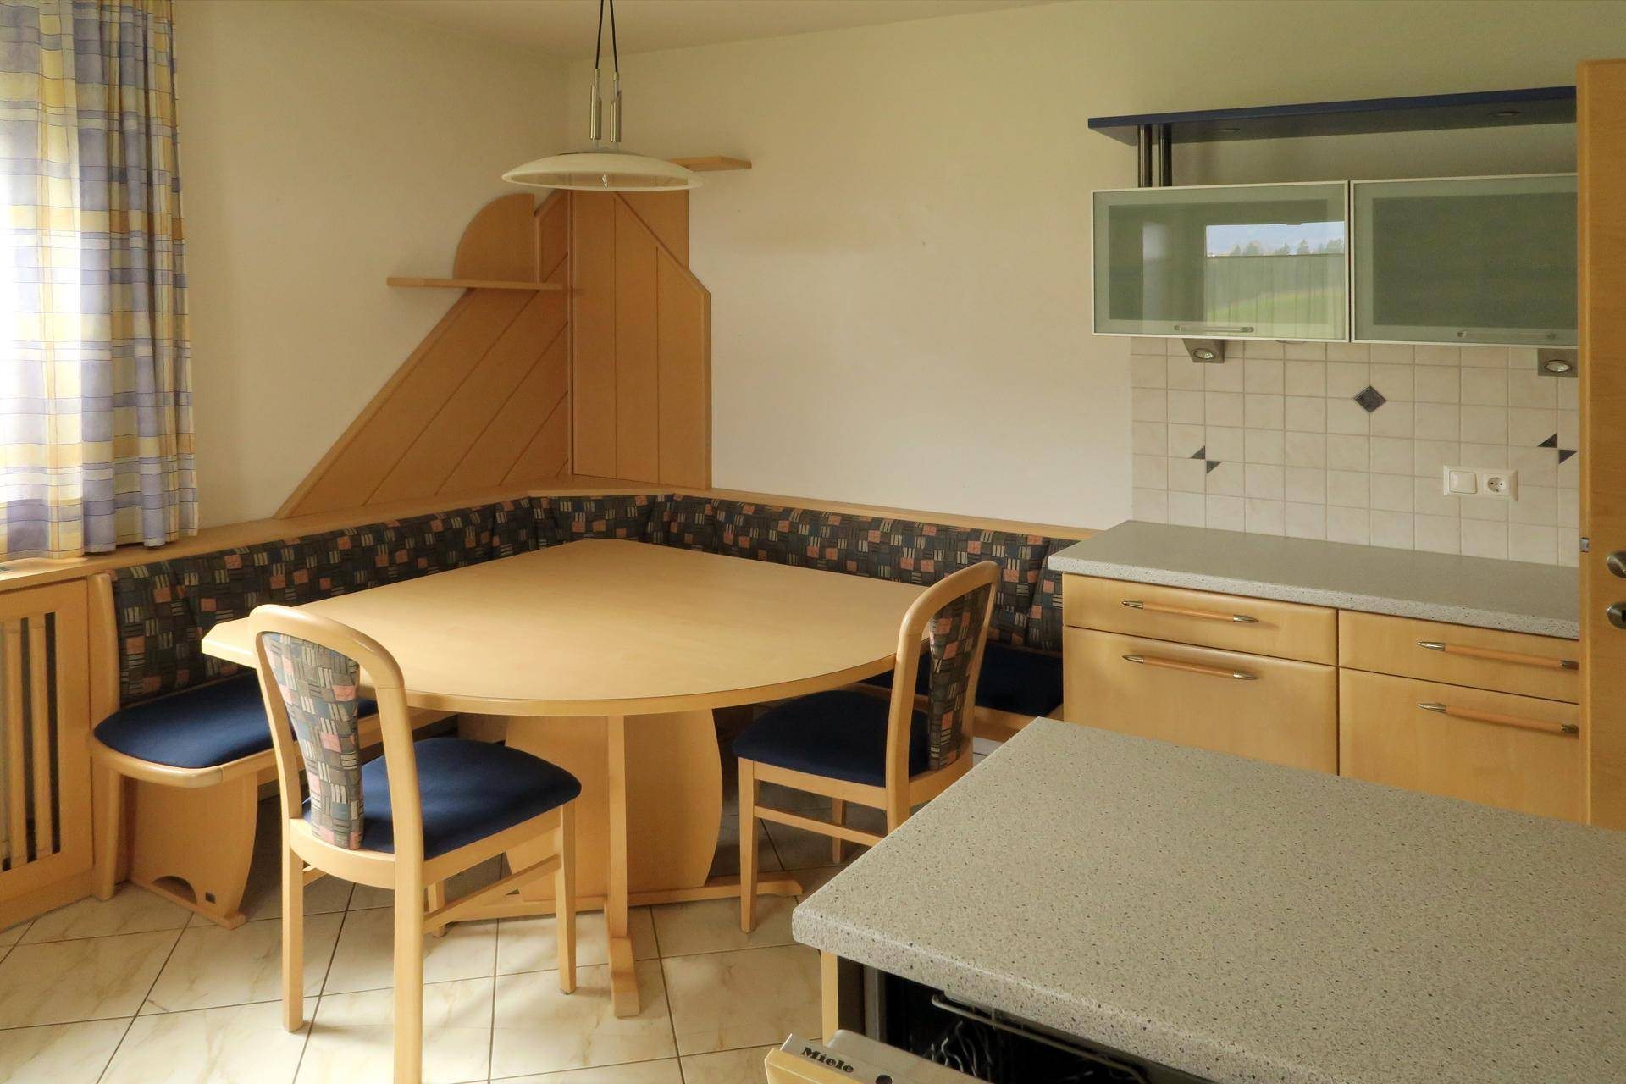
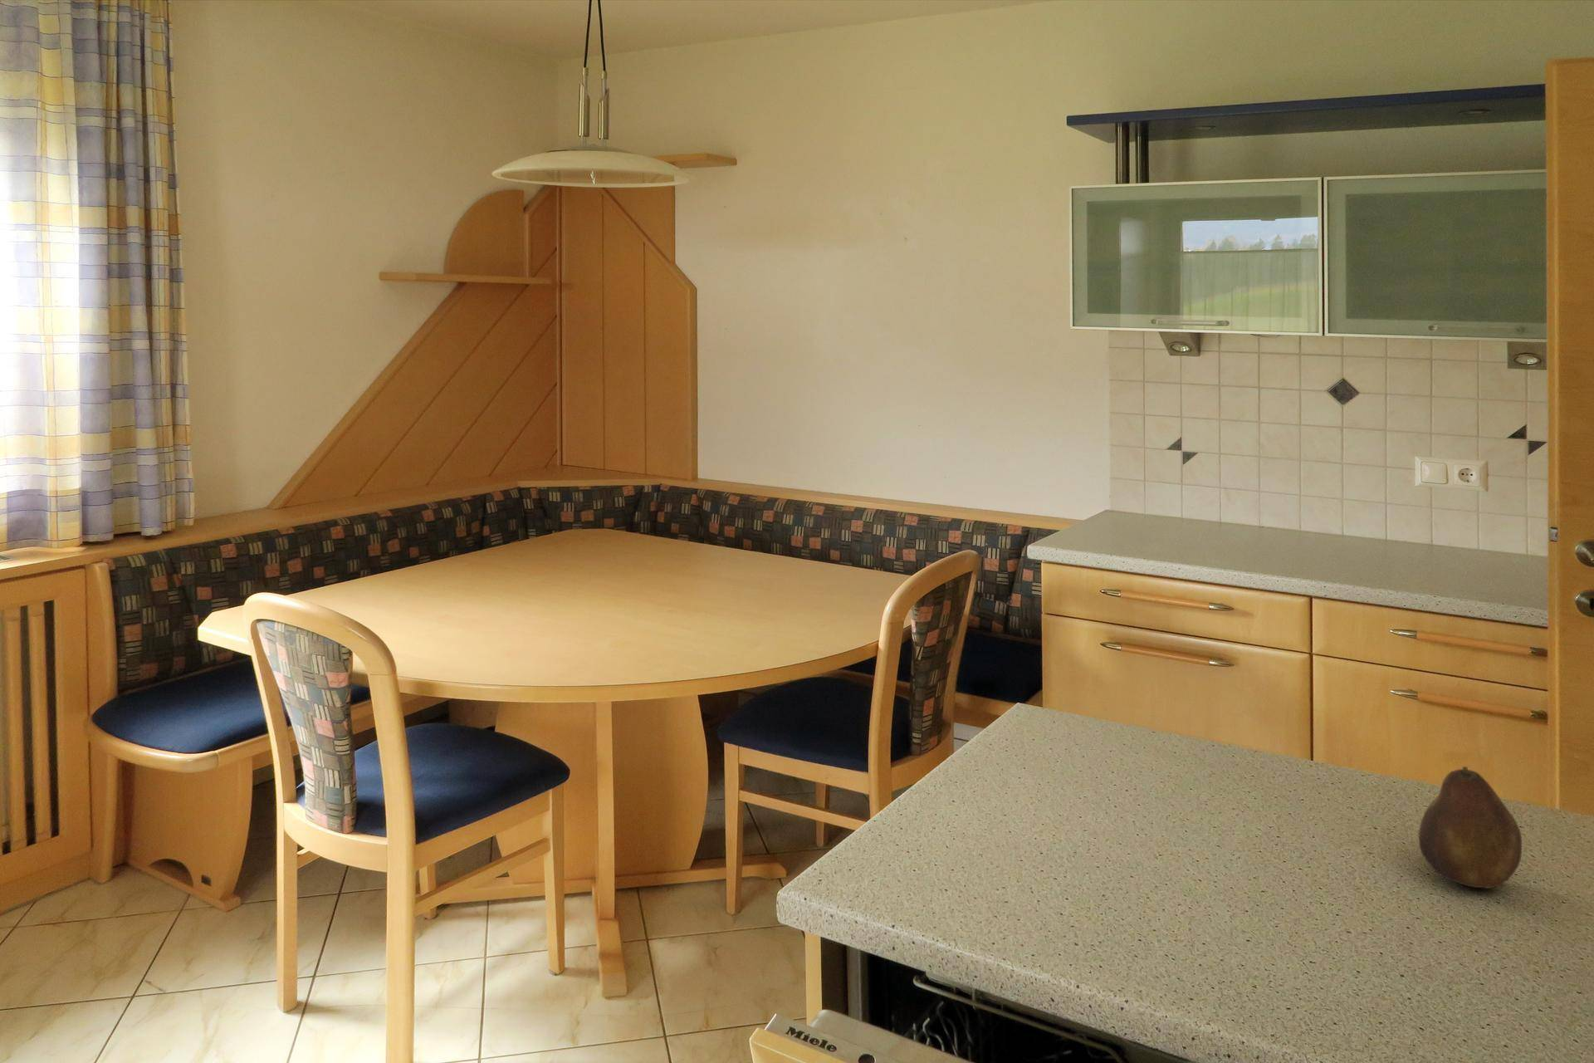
+ fruit [1417,765,1523,890]
